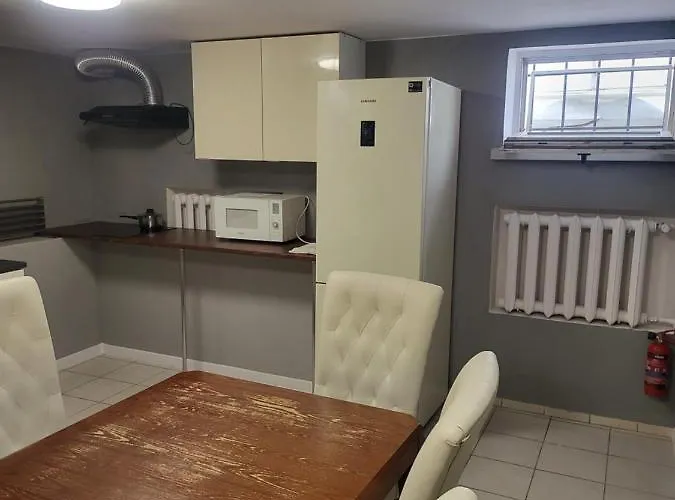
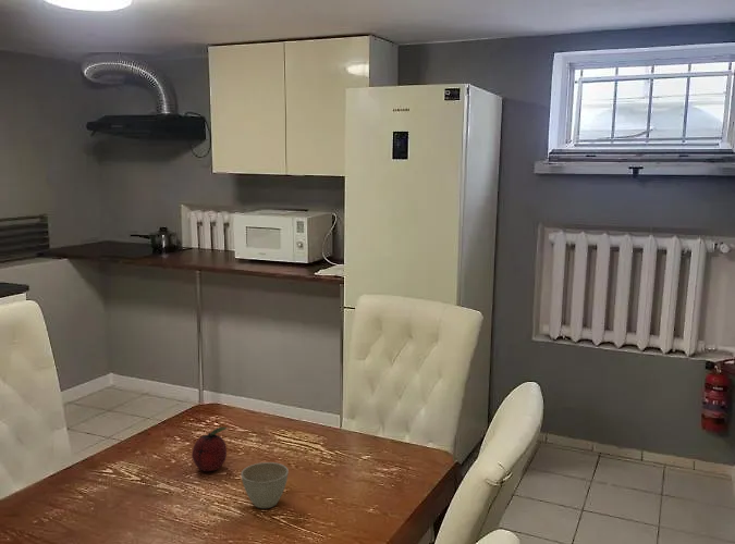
+ flower pot [240,461,290,509]
+ fruit [191,426,229,472]
